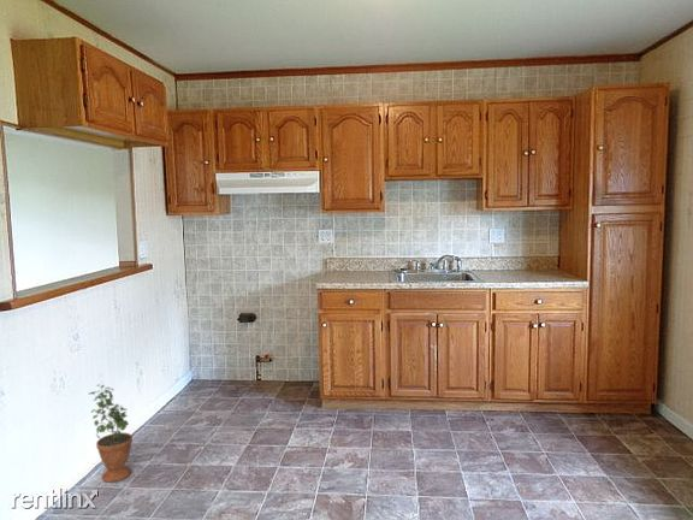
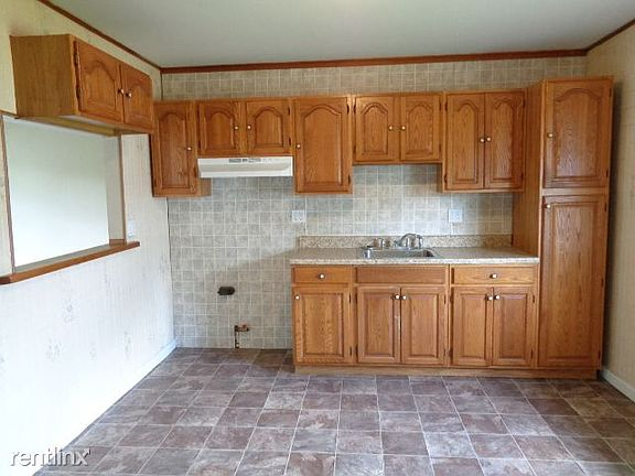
- potted plant [89,383,134,484]
